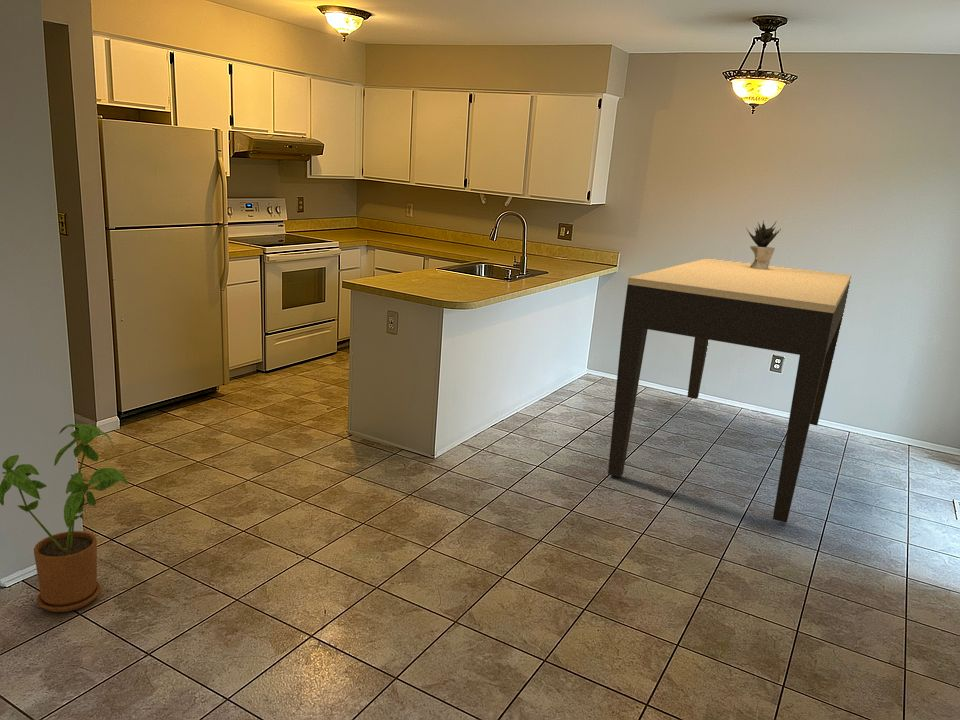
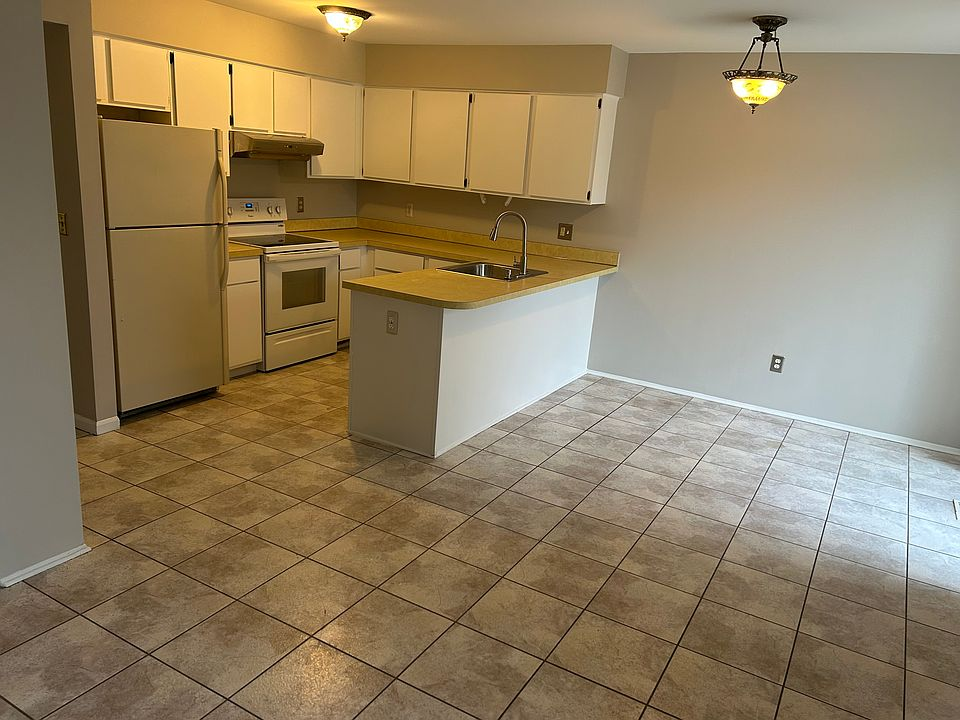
- potted plant [745,219,782,270]
- house plant [0,423,130,613]
- dining table [607,257,852,524]
